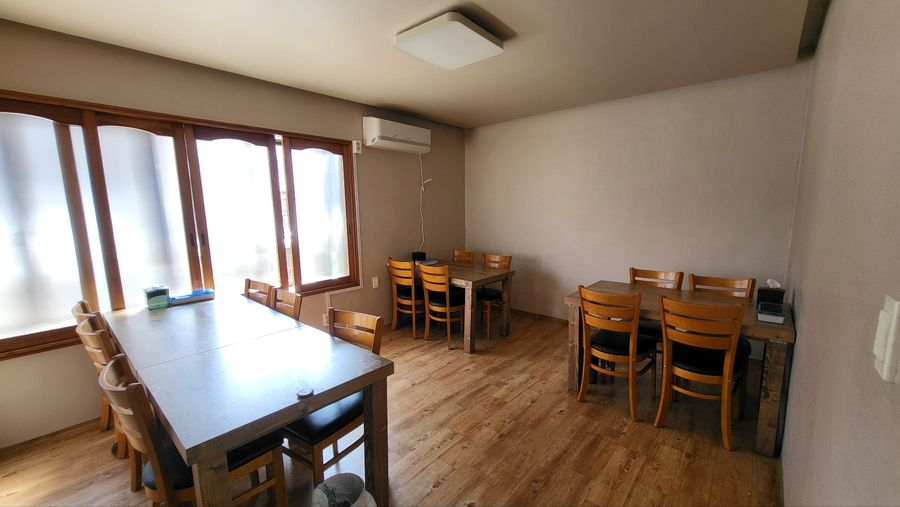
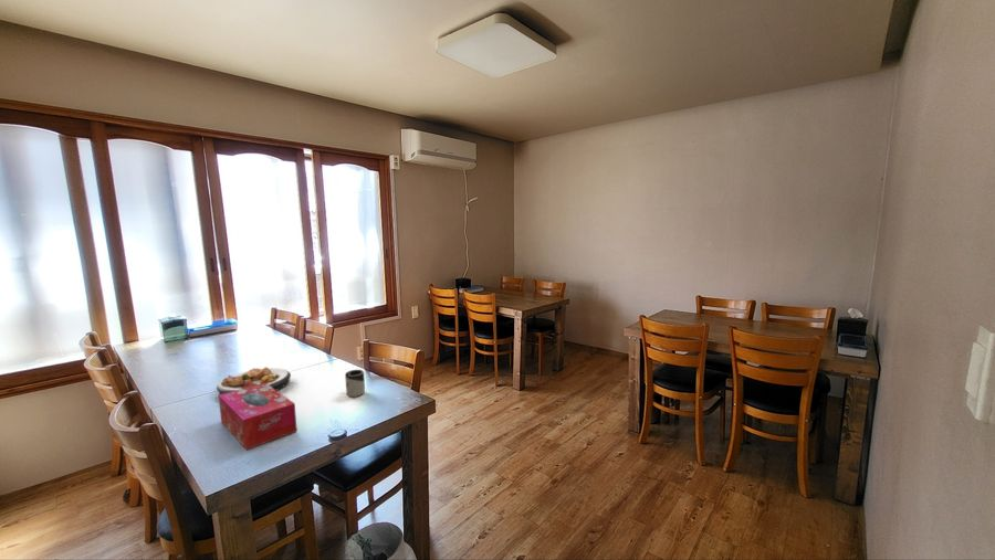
+ plate [216,367,292,395]
+ cup [344,369,366,398]
+ tissue box [218,383,298,451]
